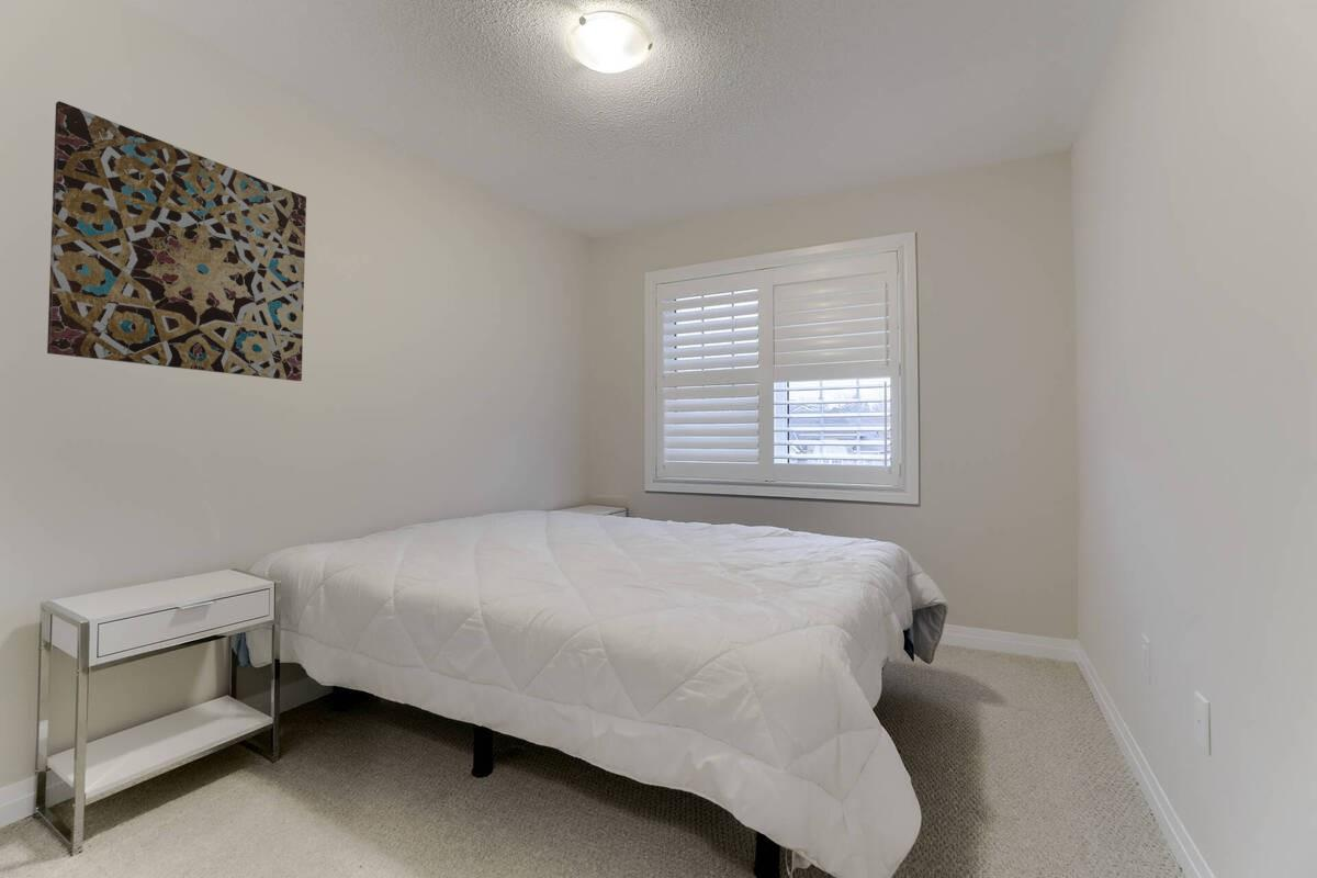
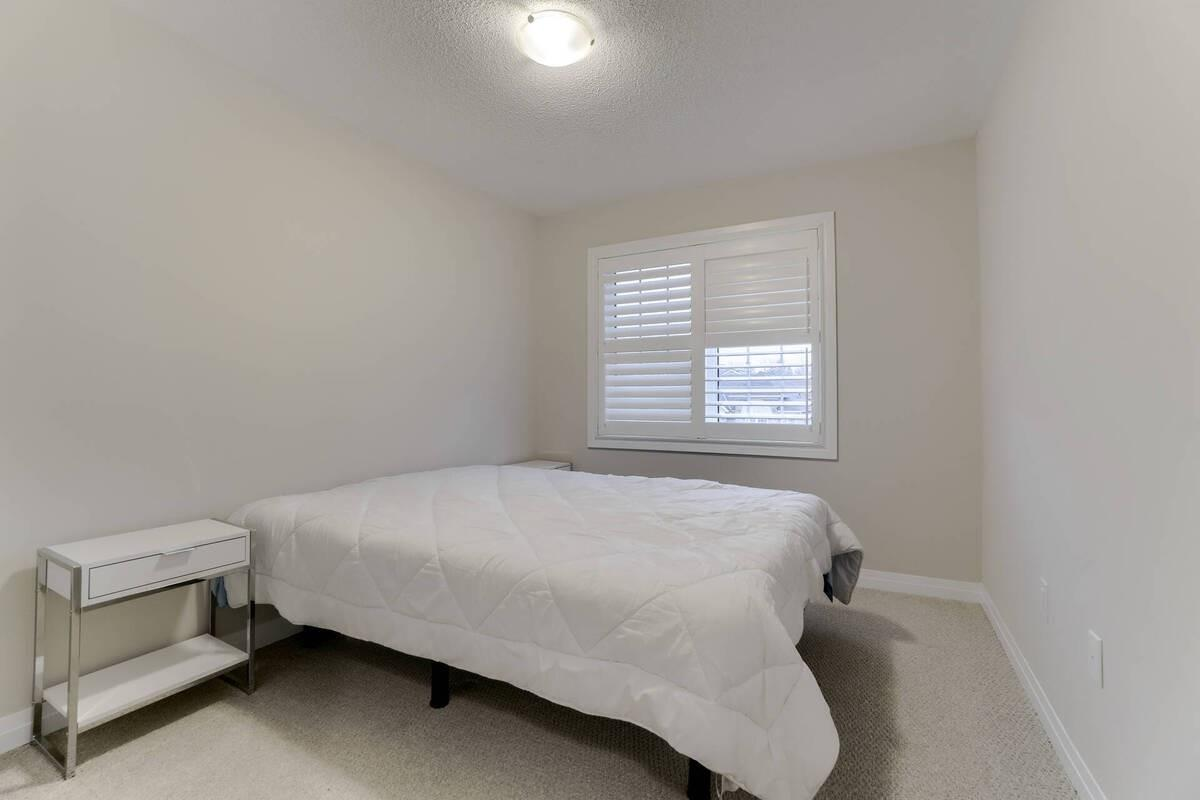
- wall art [46,100,307,382]
